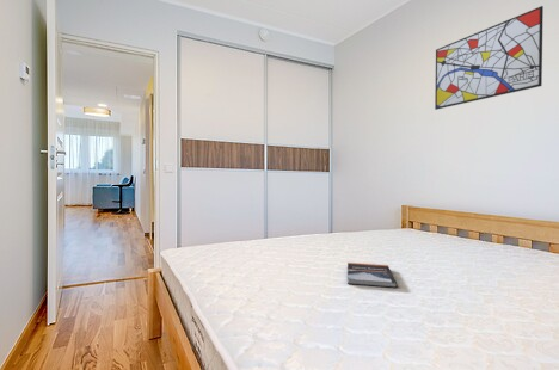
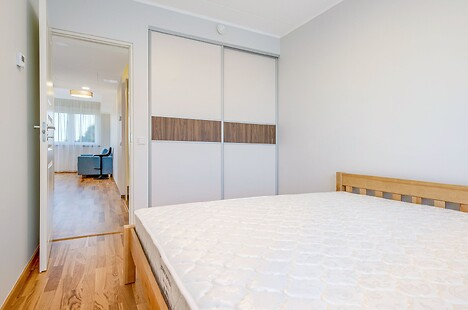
- wall art [434,5,545,111]
- book [346,261,398,289]
